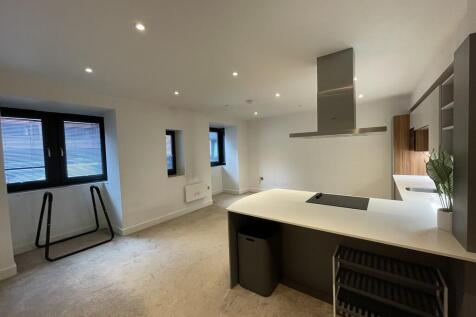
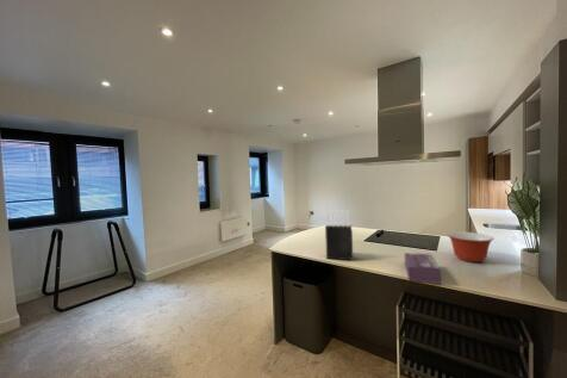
+ tissue box [404,252,442,285]
+ knife block [324,209,354,261]
+ mixing bowl [447,231,496,264]
